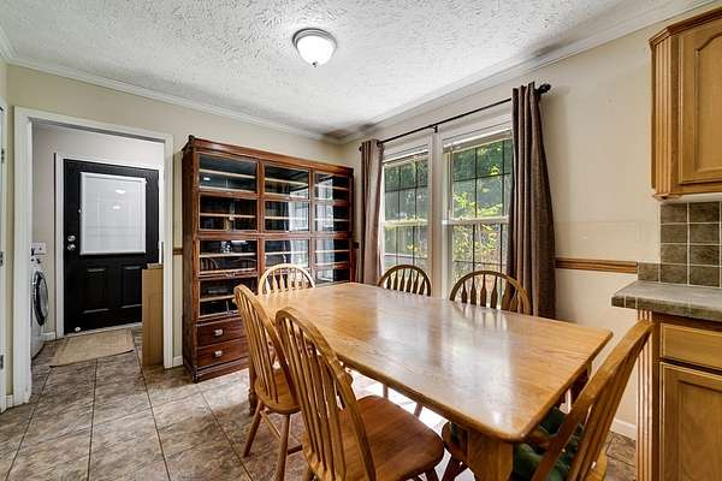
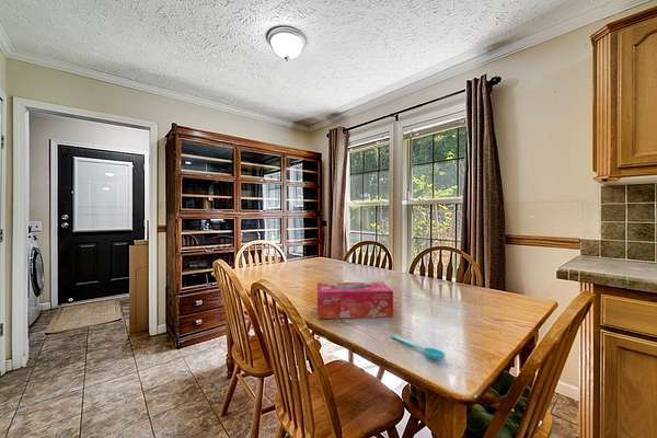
+ spoon [389,334,447,361]
+ tissue box [316,280,394,320]
